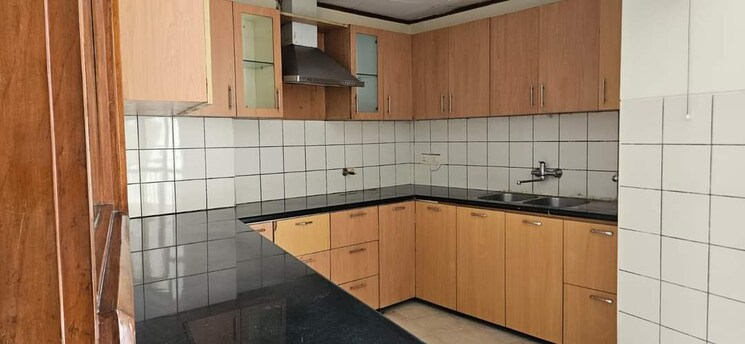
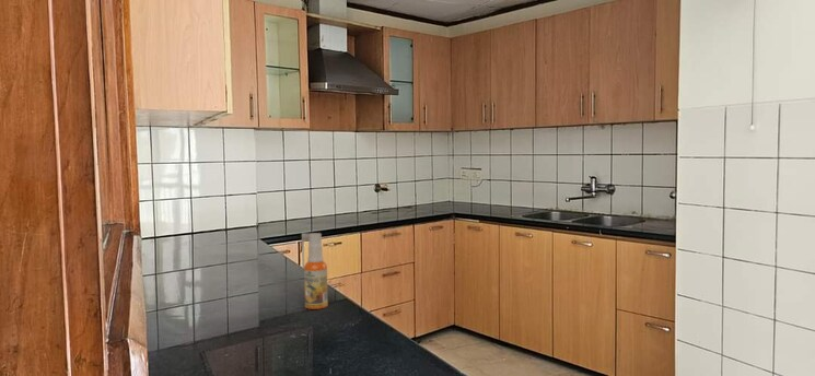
+ spray bottle [301,232,329,310]
